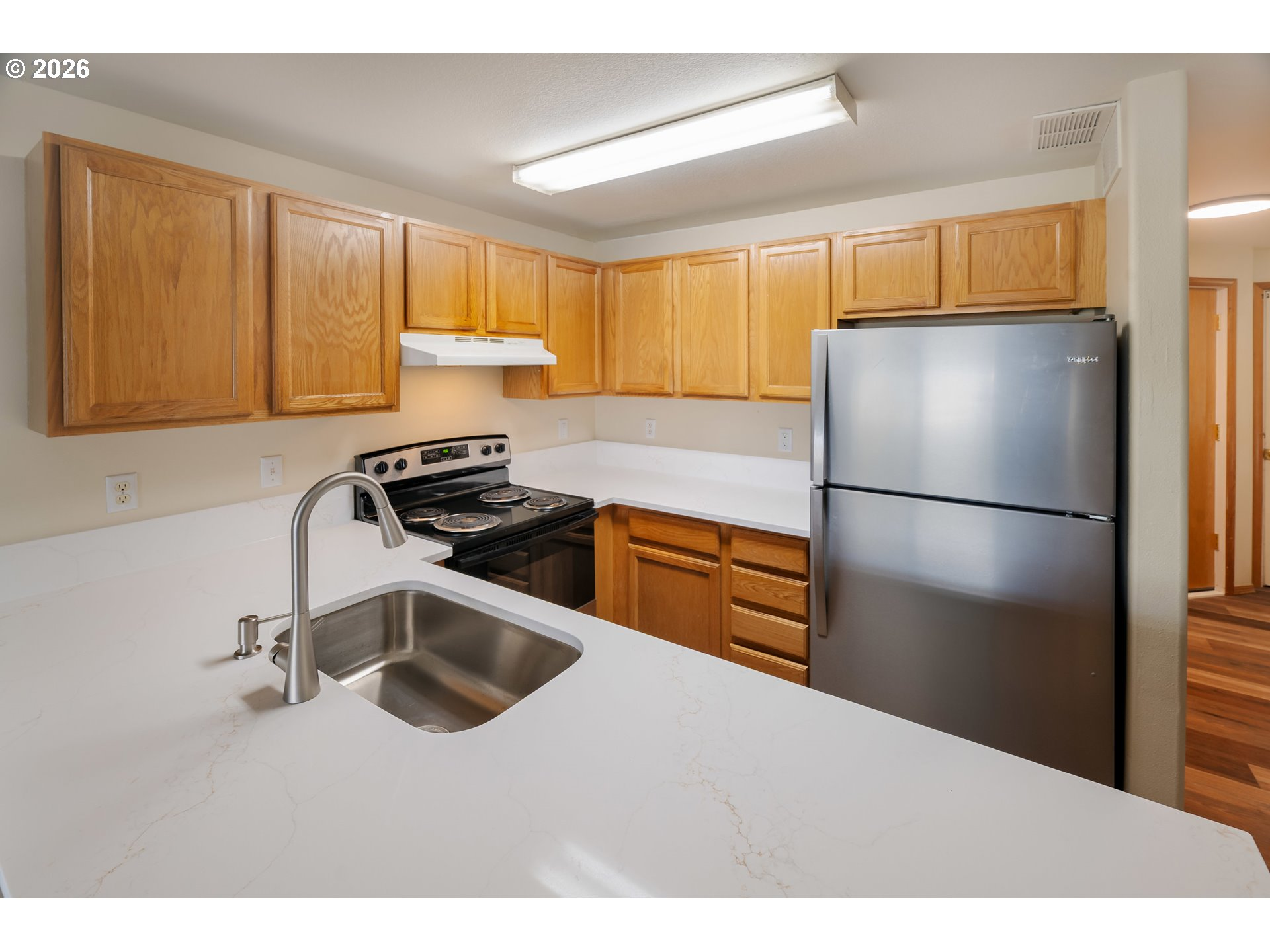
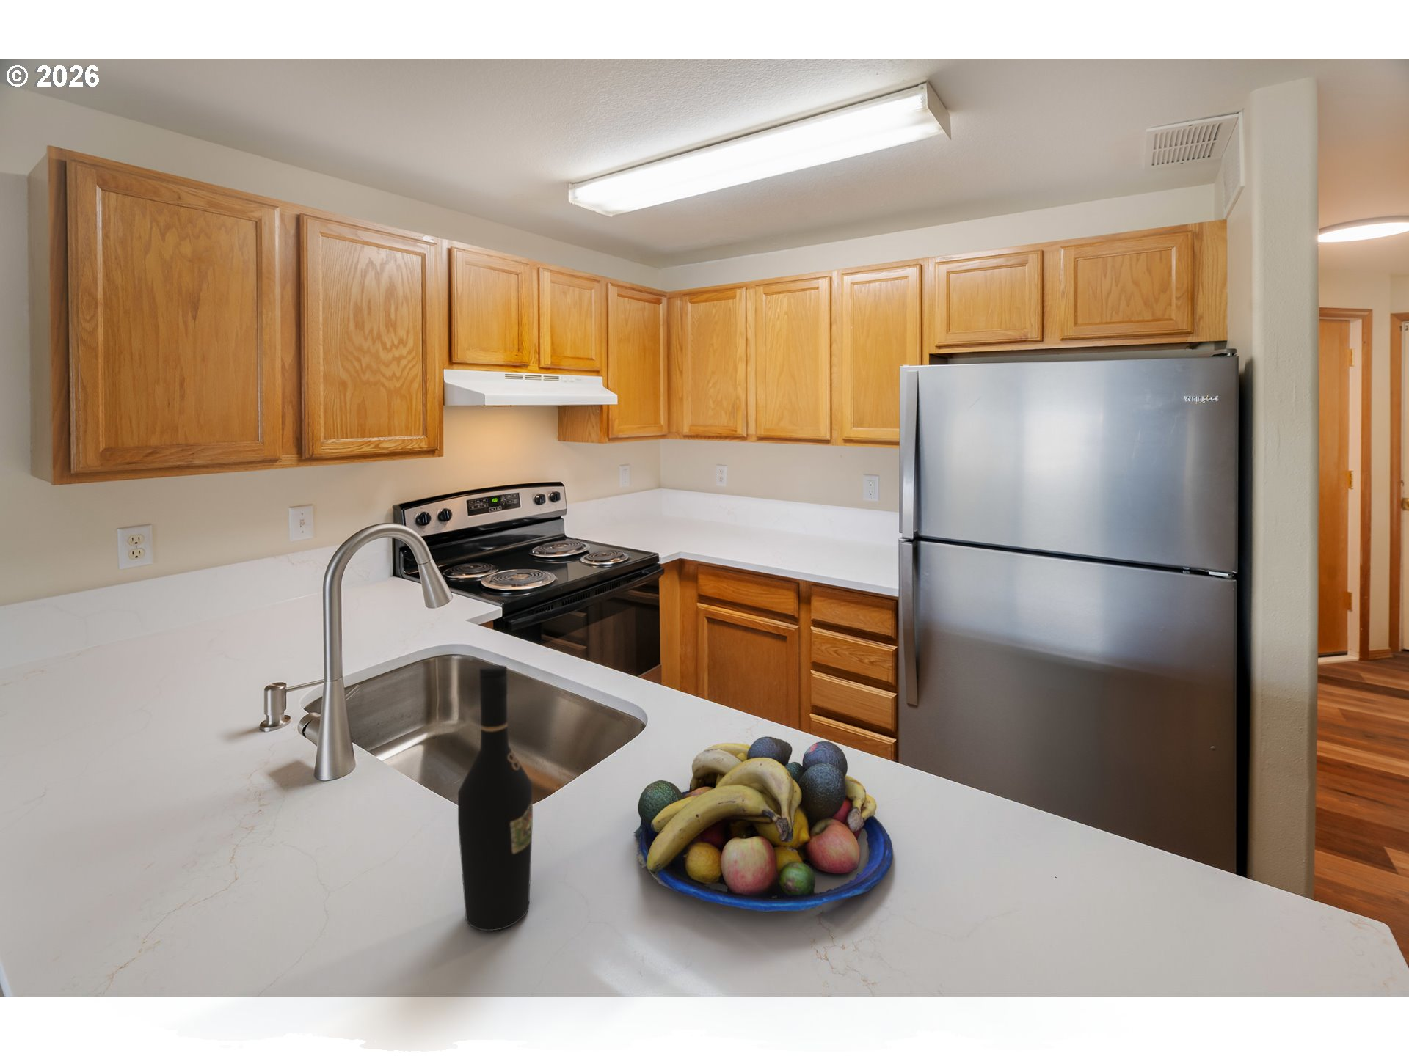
+ fruit bowl [632,735,894,912]
+ wine bottle [457,664,534,932]
